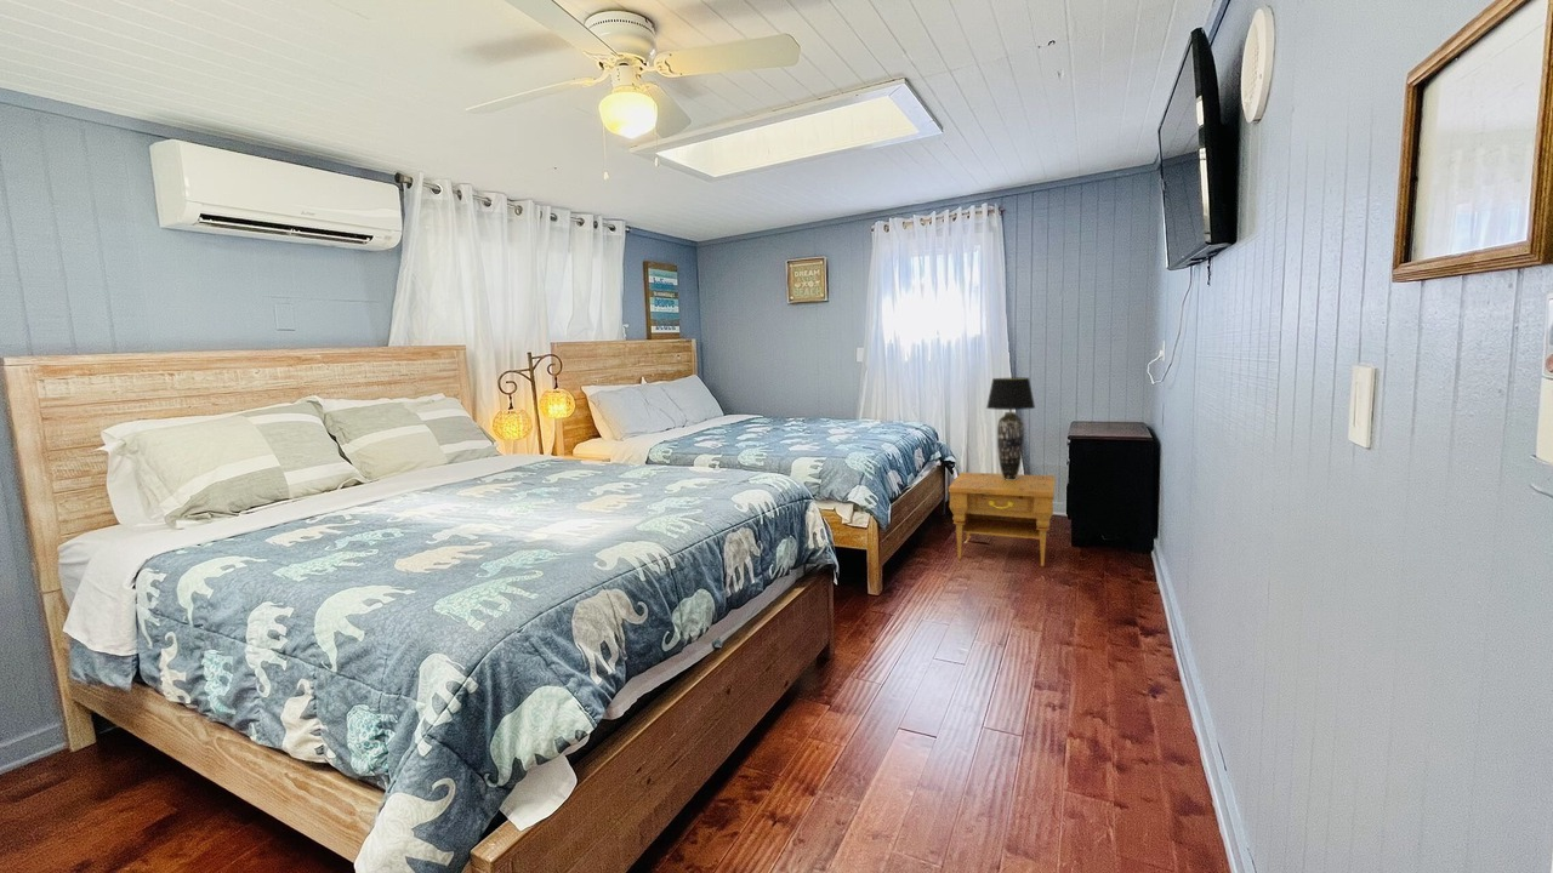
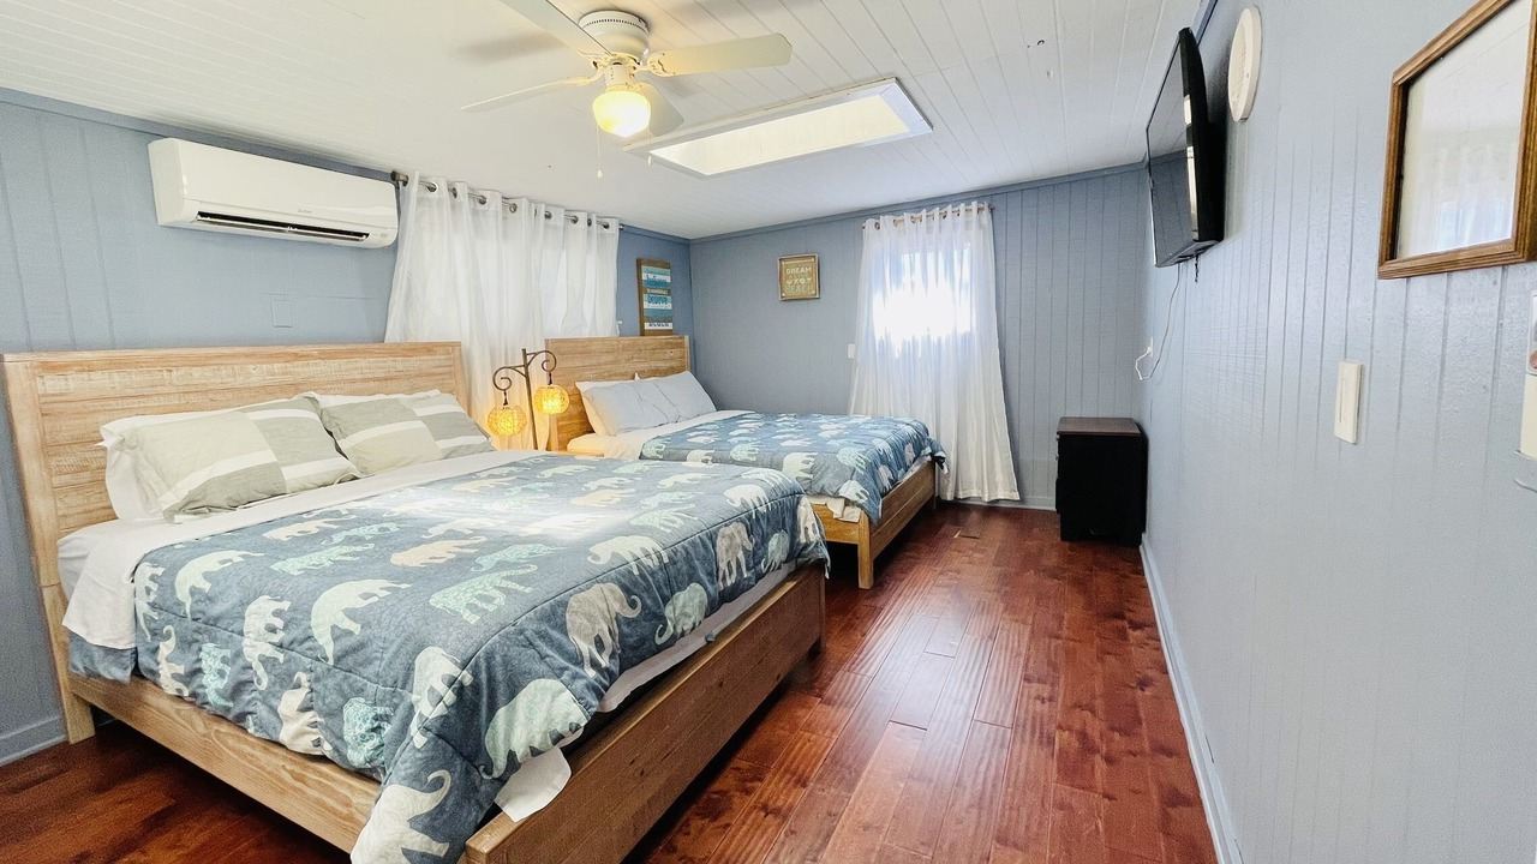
- nightstand [948,472,1056,567]
- table lamp [985,377,1036,480]
